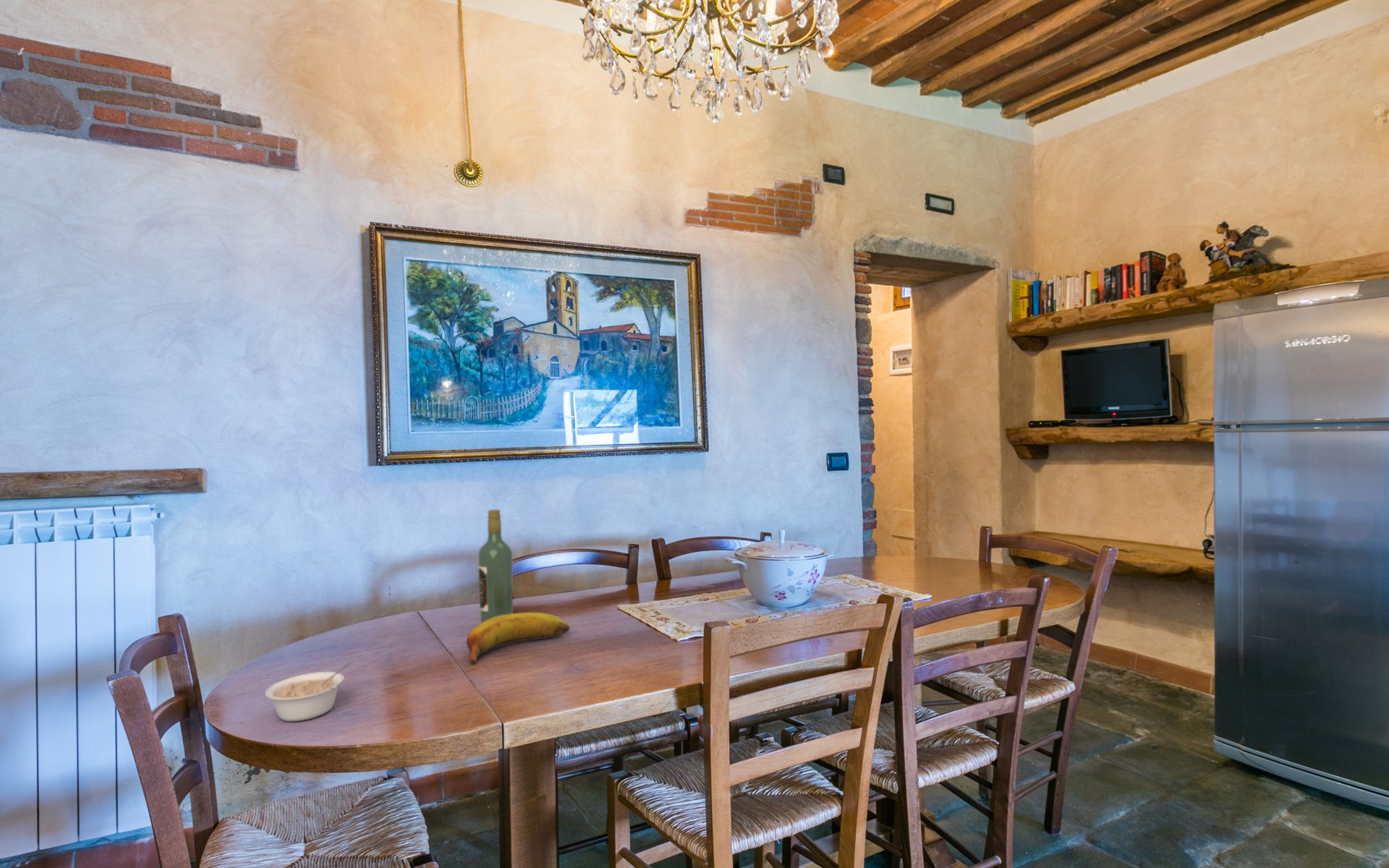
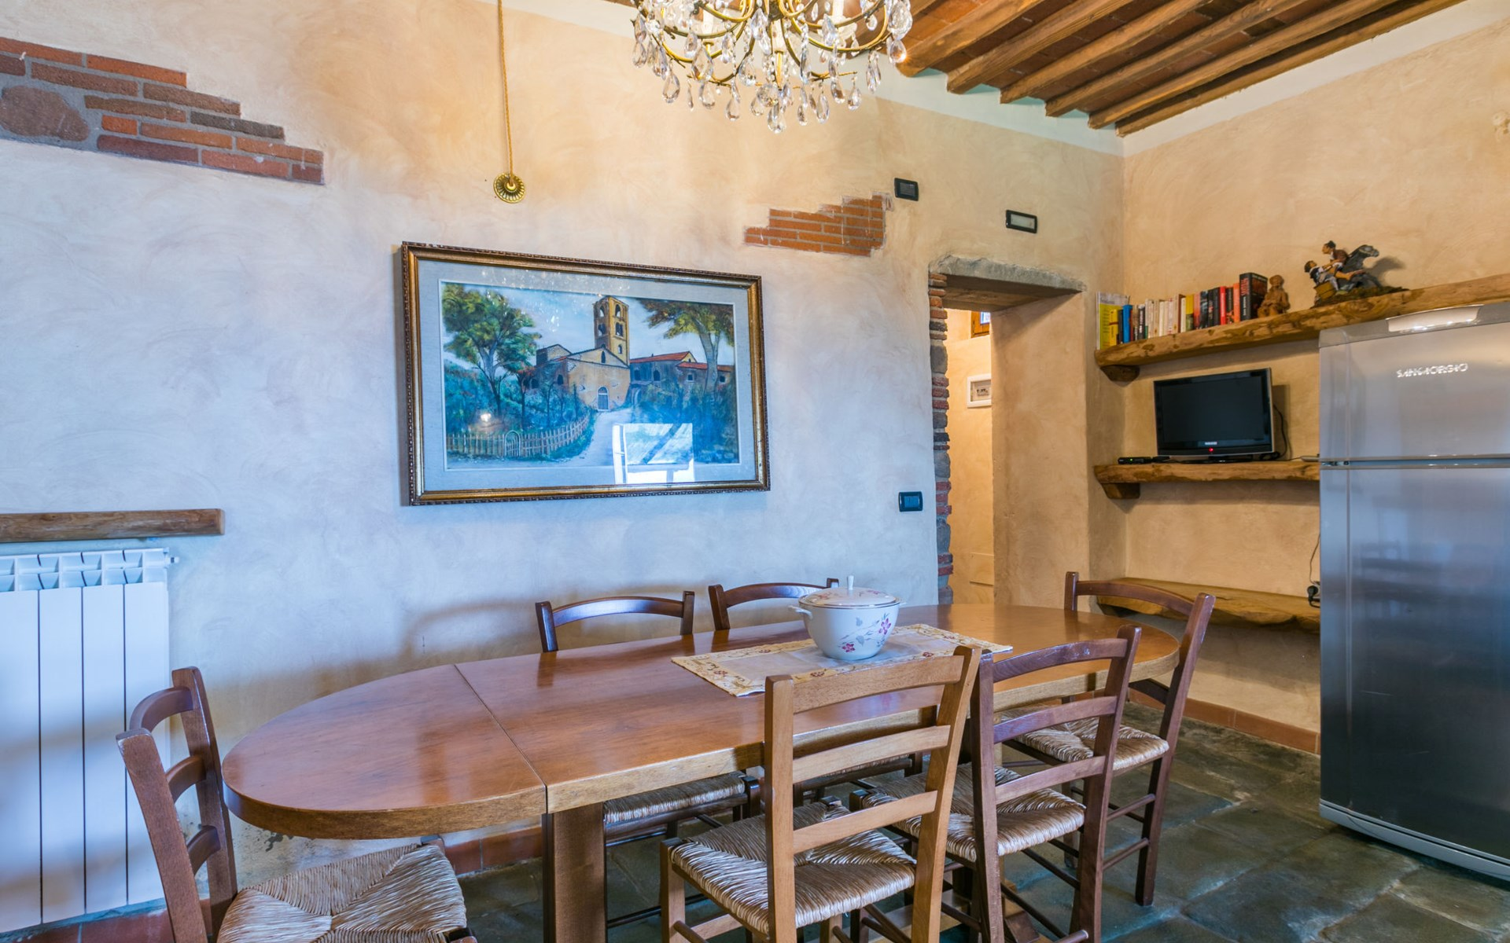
- fruit [465,612,570,665]
- wine bottle [477,509,514,624]
- legume [265,662,352,722]
